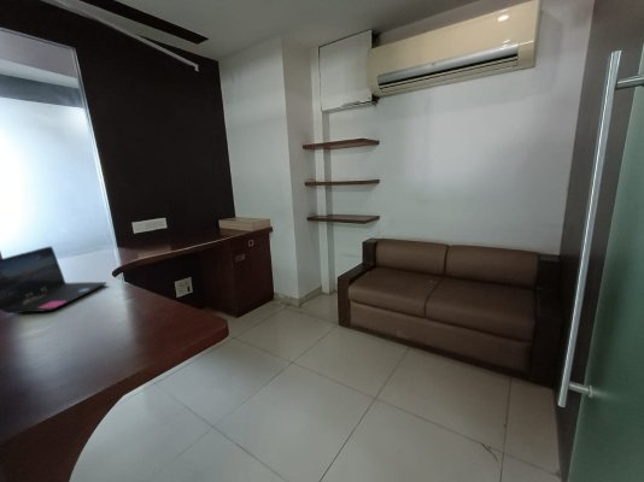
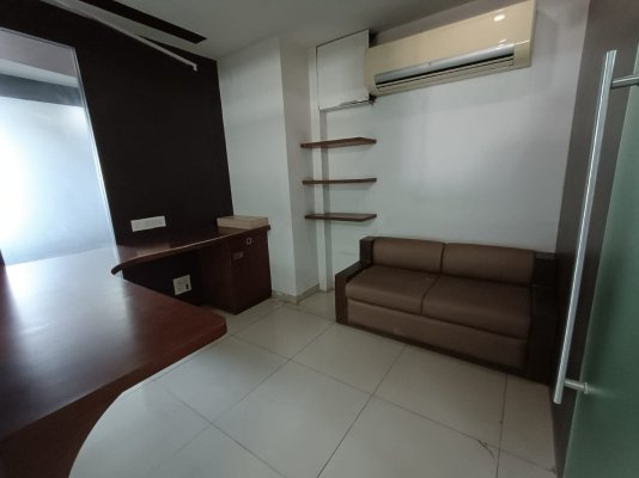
- laptop [0,246,109,315]
